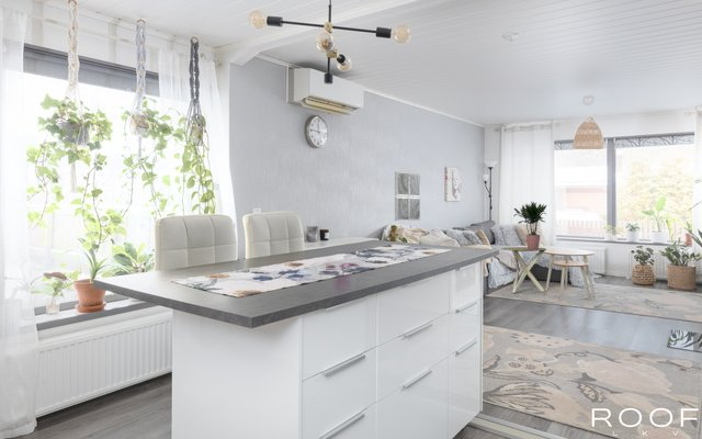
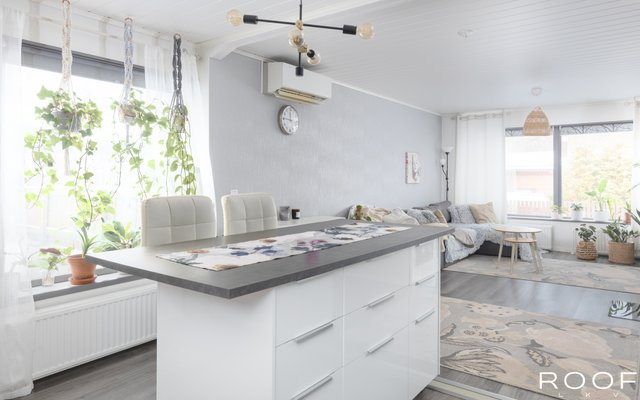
- wall art [394,170,421,222]
- side table [500,246,547,294]
- potted plant [512,201,547,249]
